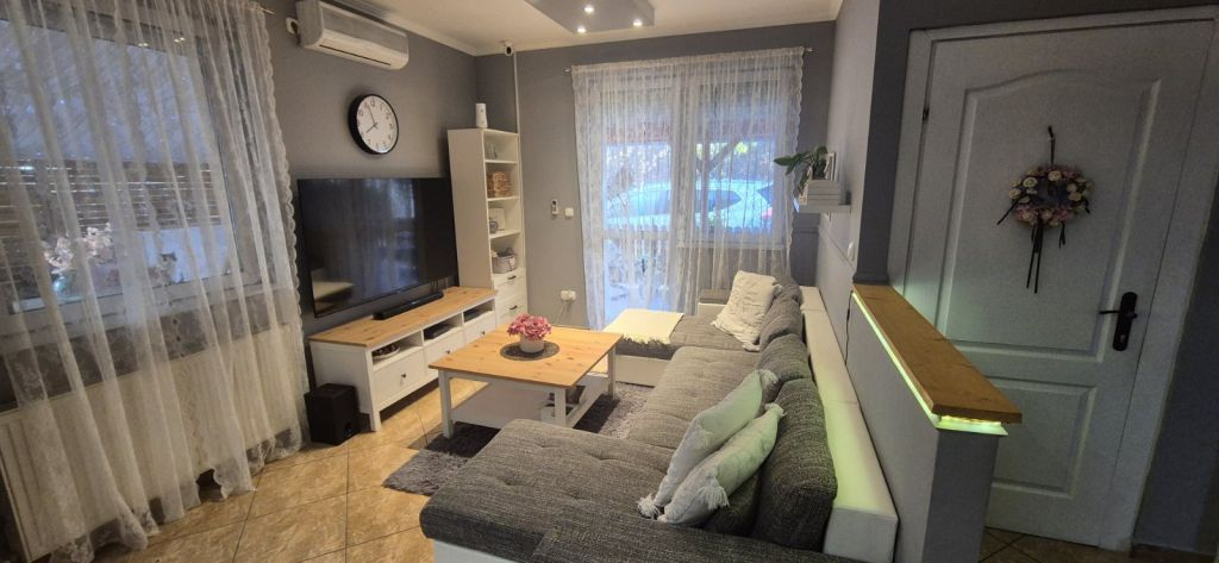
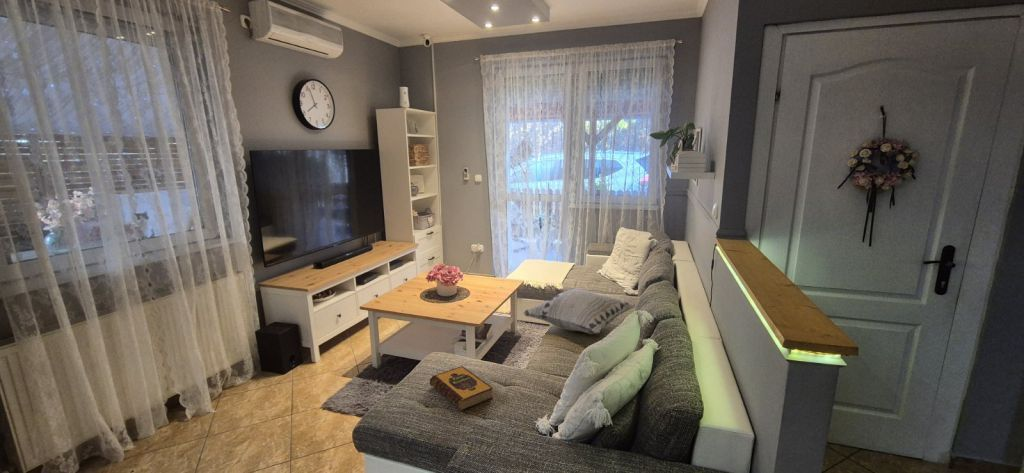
+ decorative pillow [522,287,636,335]
+ hardback book [429,365,494,412]
